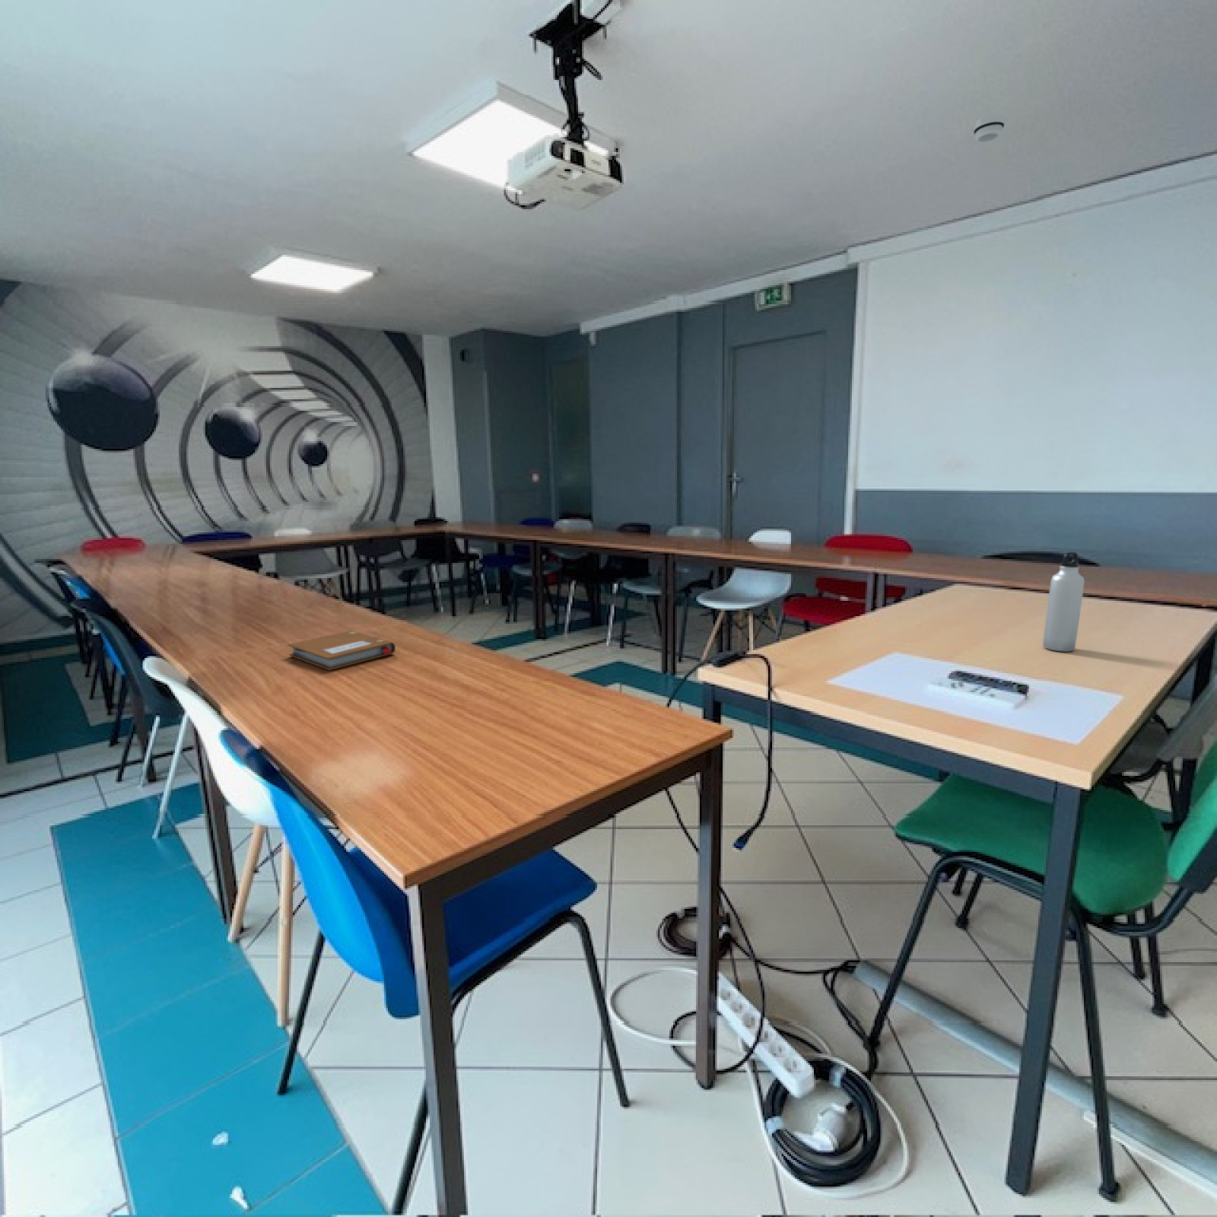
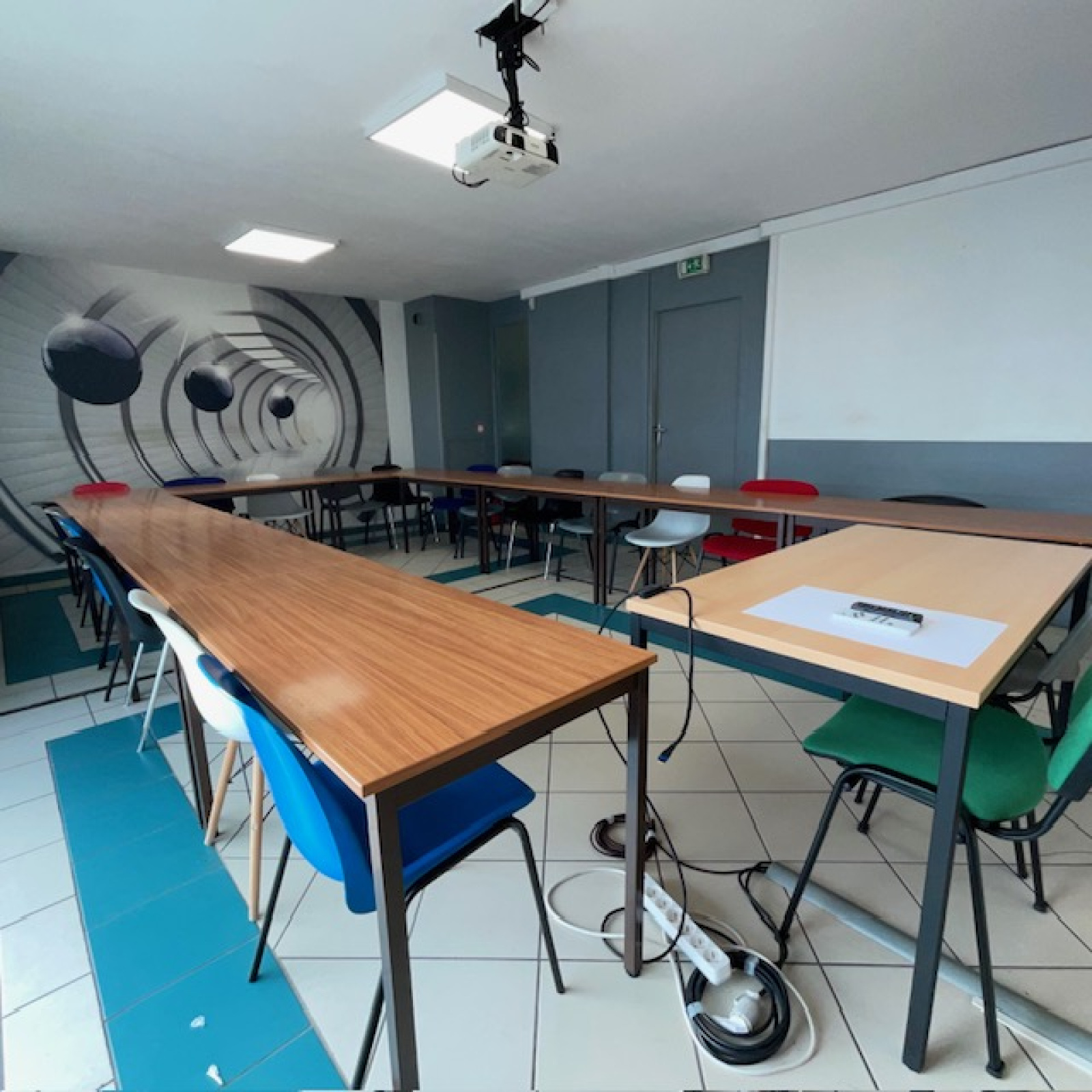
- water bottle [1042,551,1085,653]
- smoke detector [973,114,1005,143]
- notebook [286,630,397,671]
